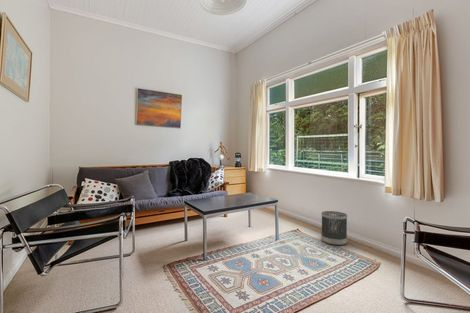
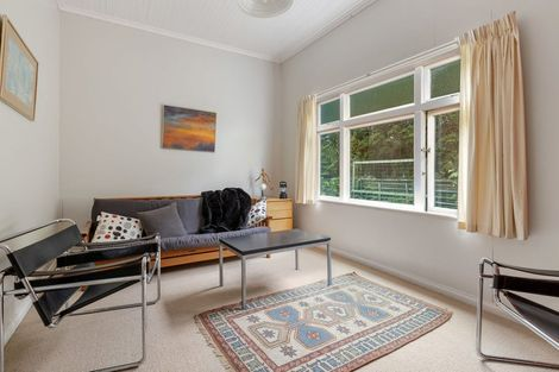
- wastebasket [320,210,348,246]
